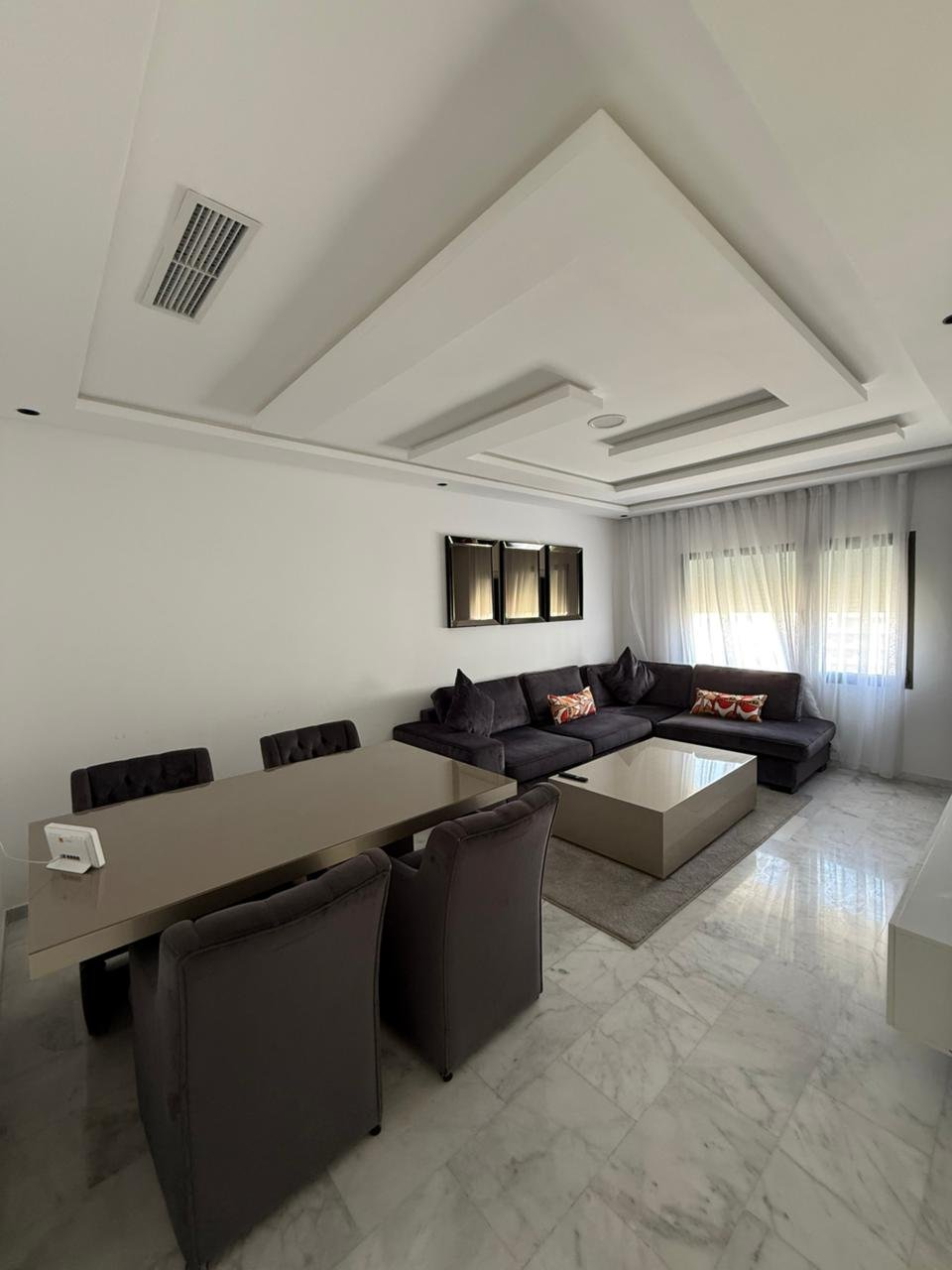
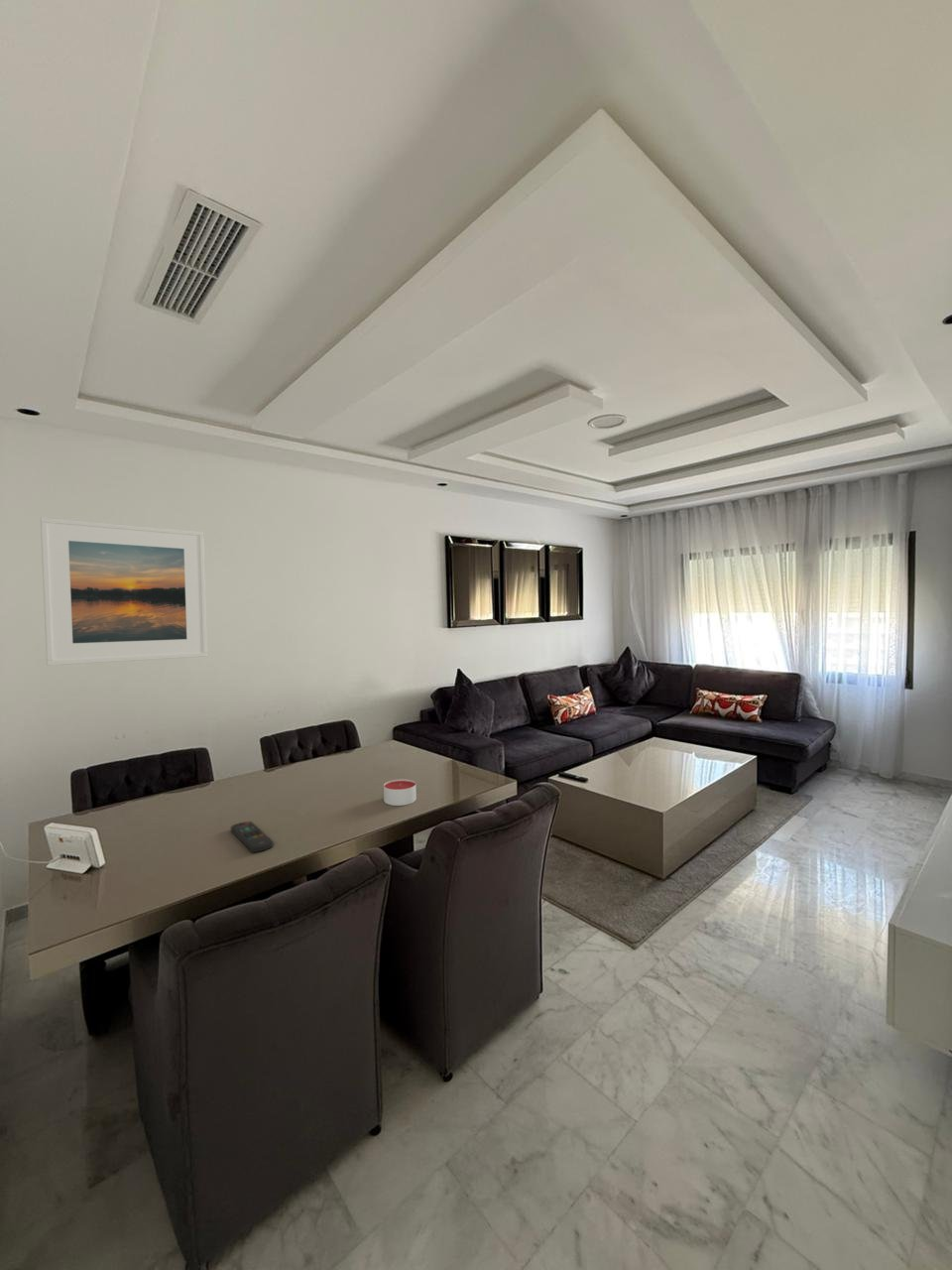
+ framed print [40,516,208,667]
+ candle [383,778,417,807]
+ remote control [230,821,275,853]
